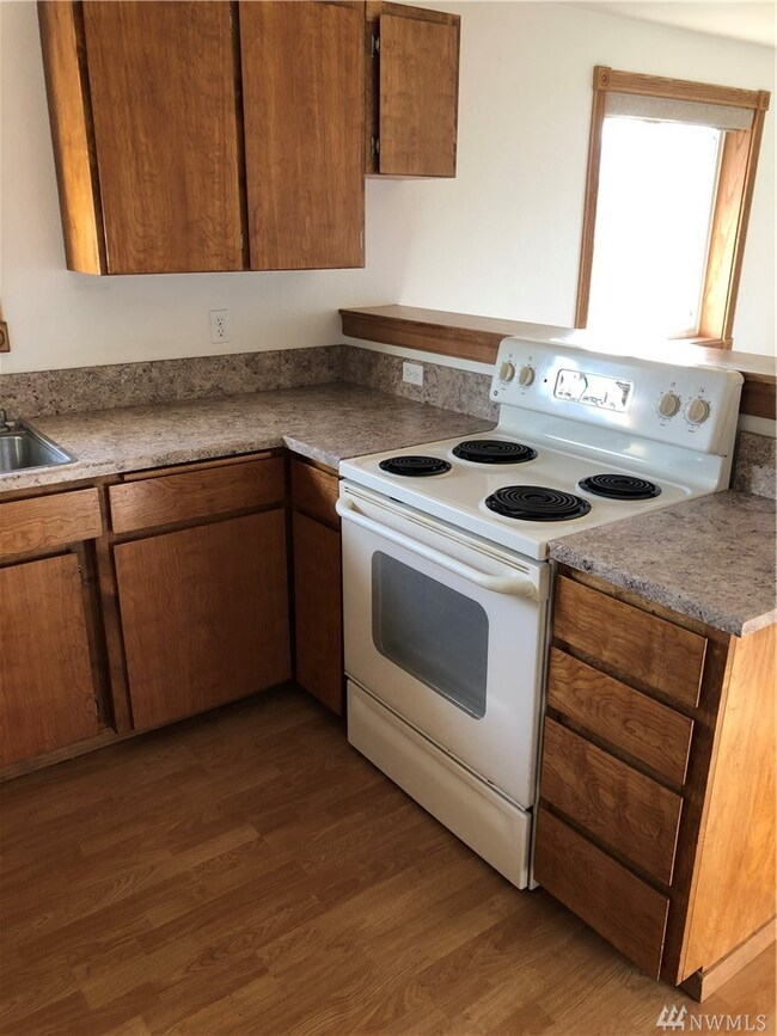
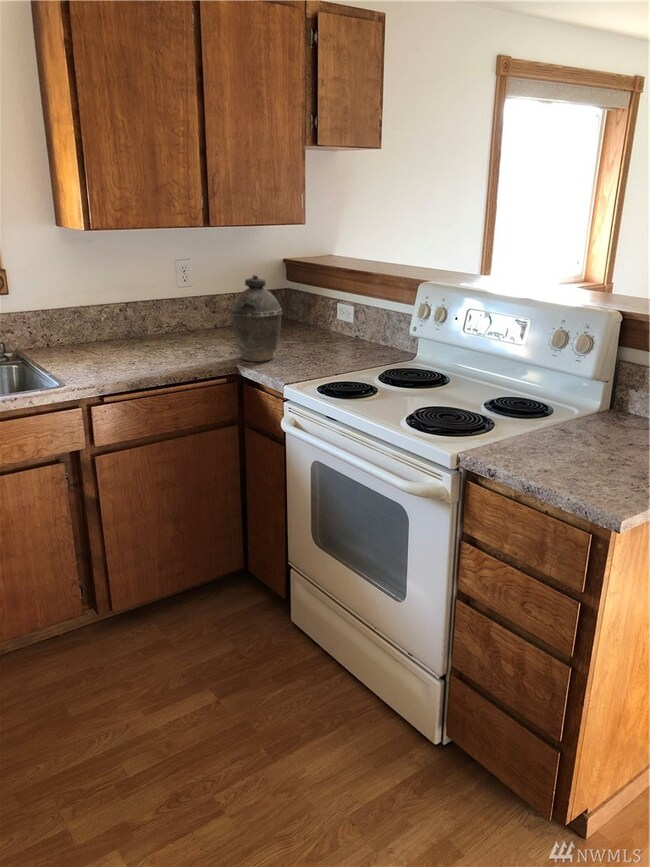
+ kettle [229,274,283,363]
